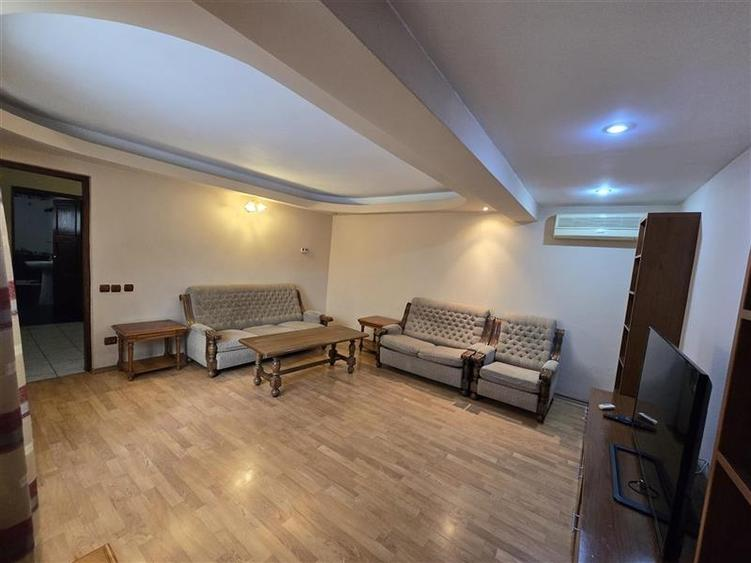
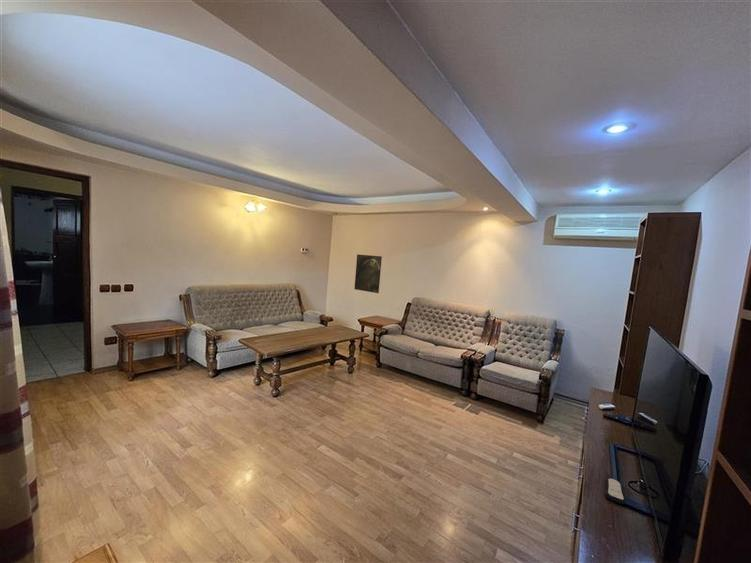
+ remote control [604,477,627,505]
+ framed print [354,253,383,294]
